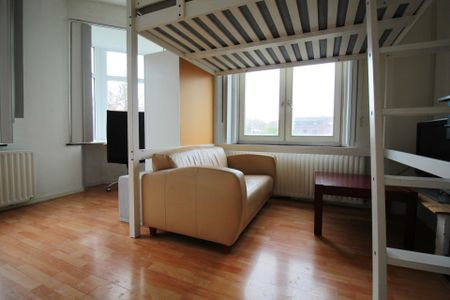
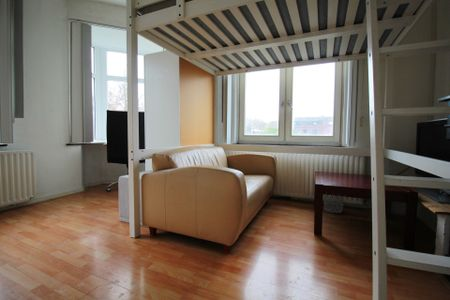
+ wastebasket [323,194,345,214]
